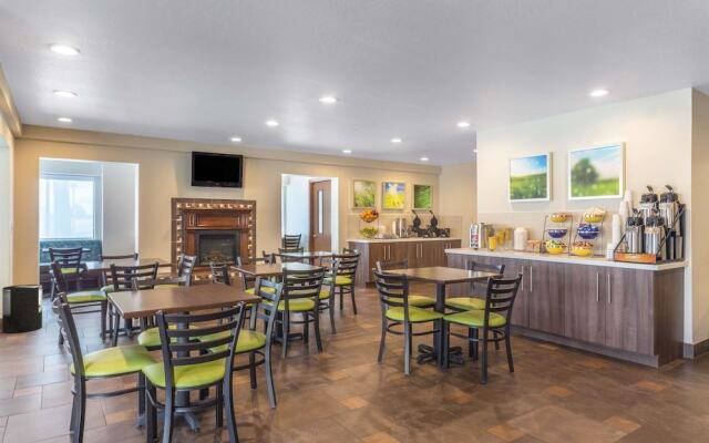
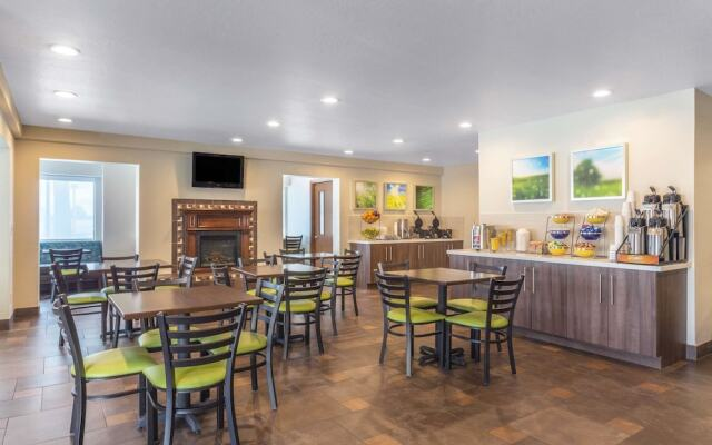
- trash can [1,284,43,334]
